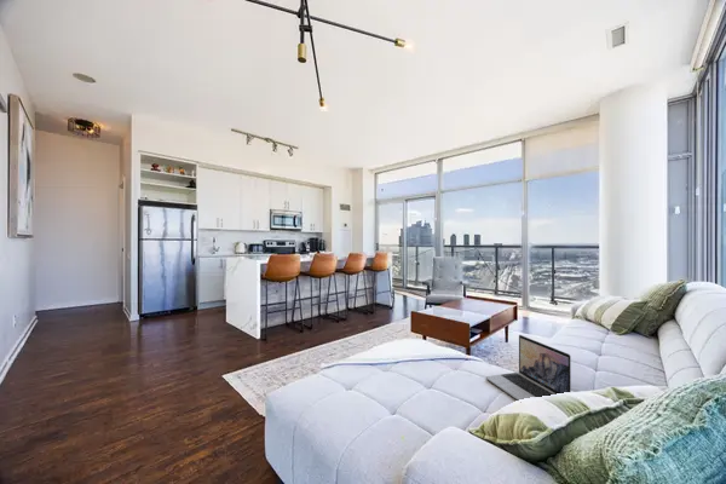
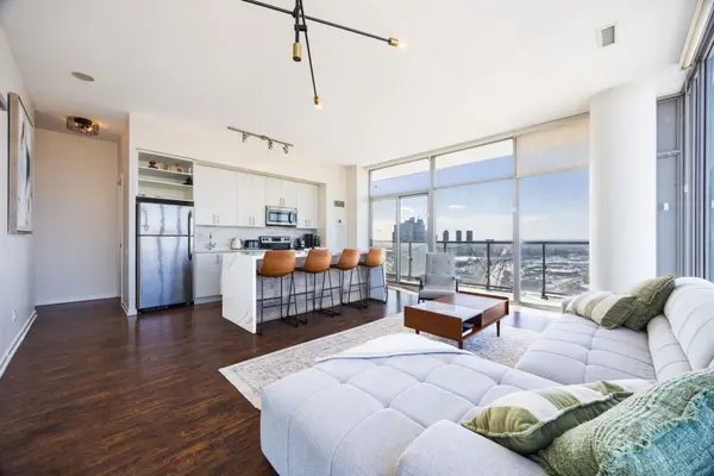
- laptop [485,334,572,402]
